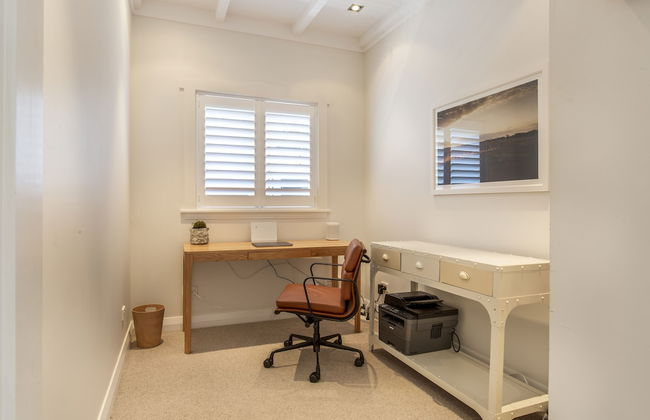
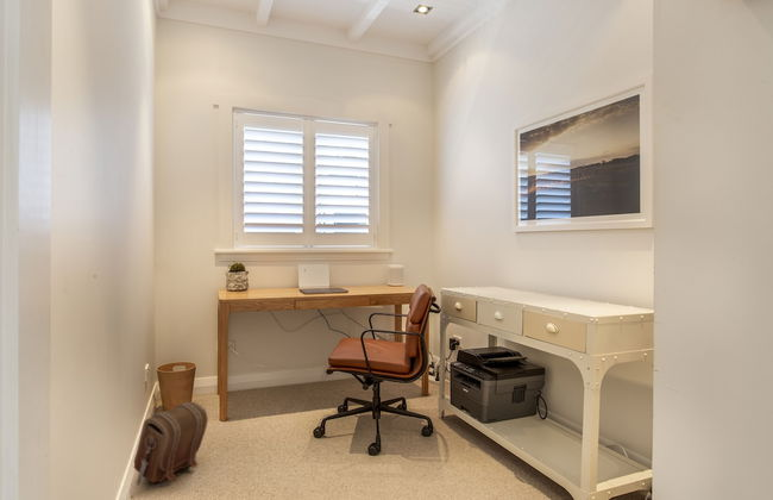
+ pouch [133,401,209,486]
